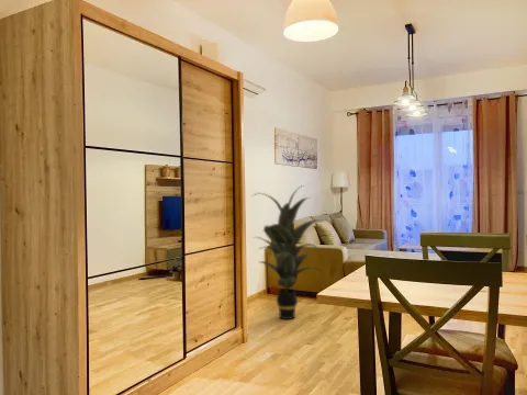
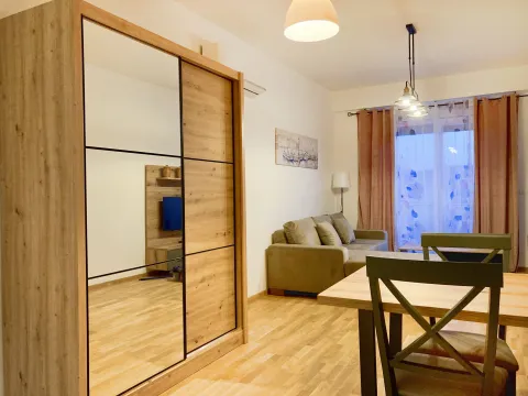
- indoor plant [251,184,327,320]
